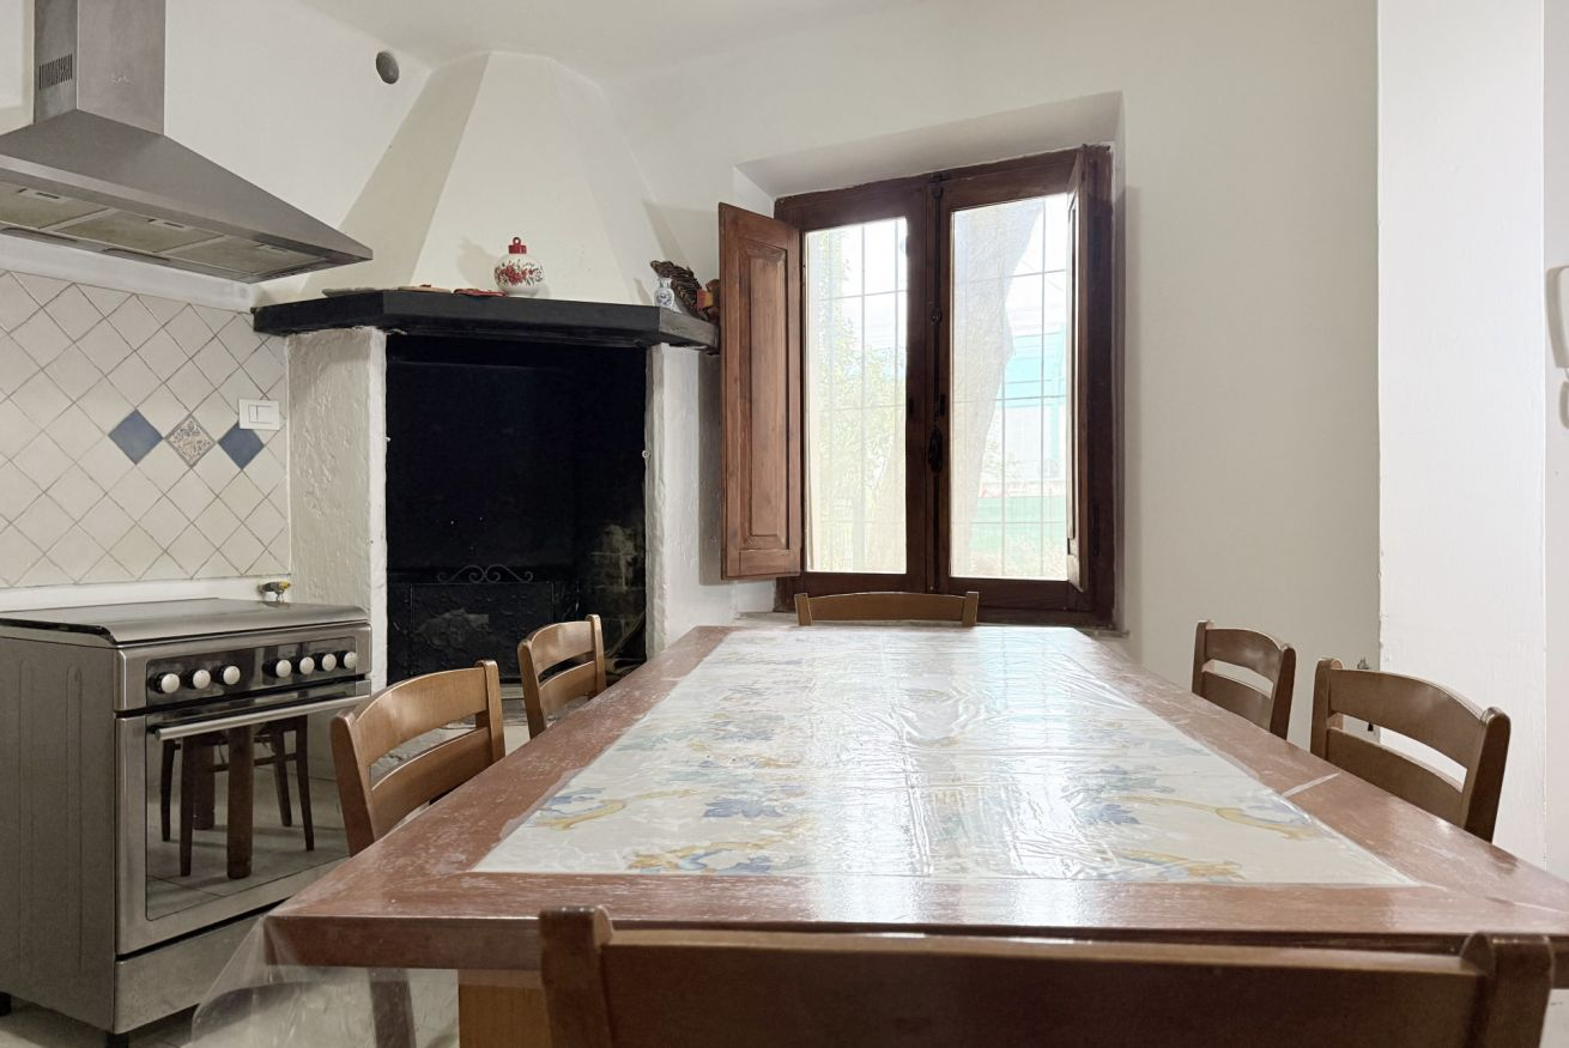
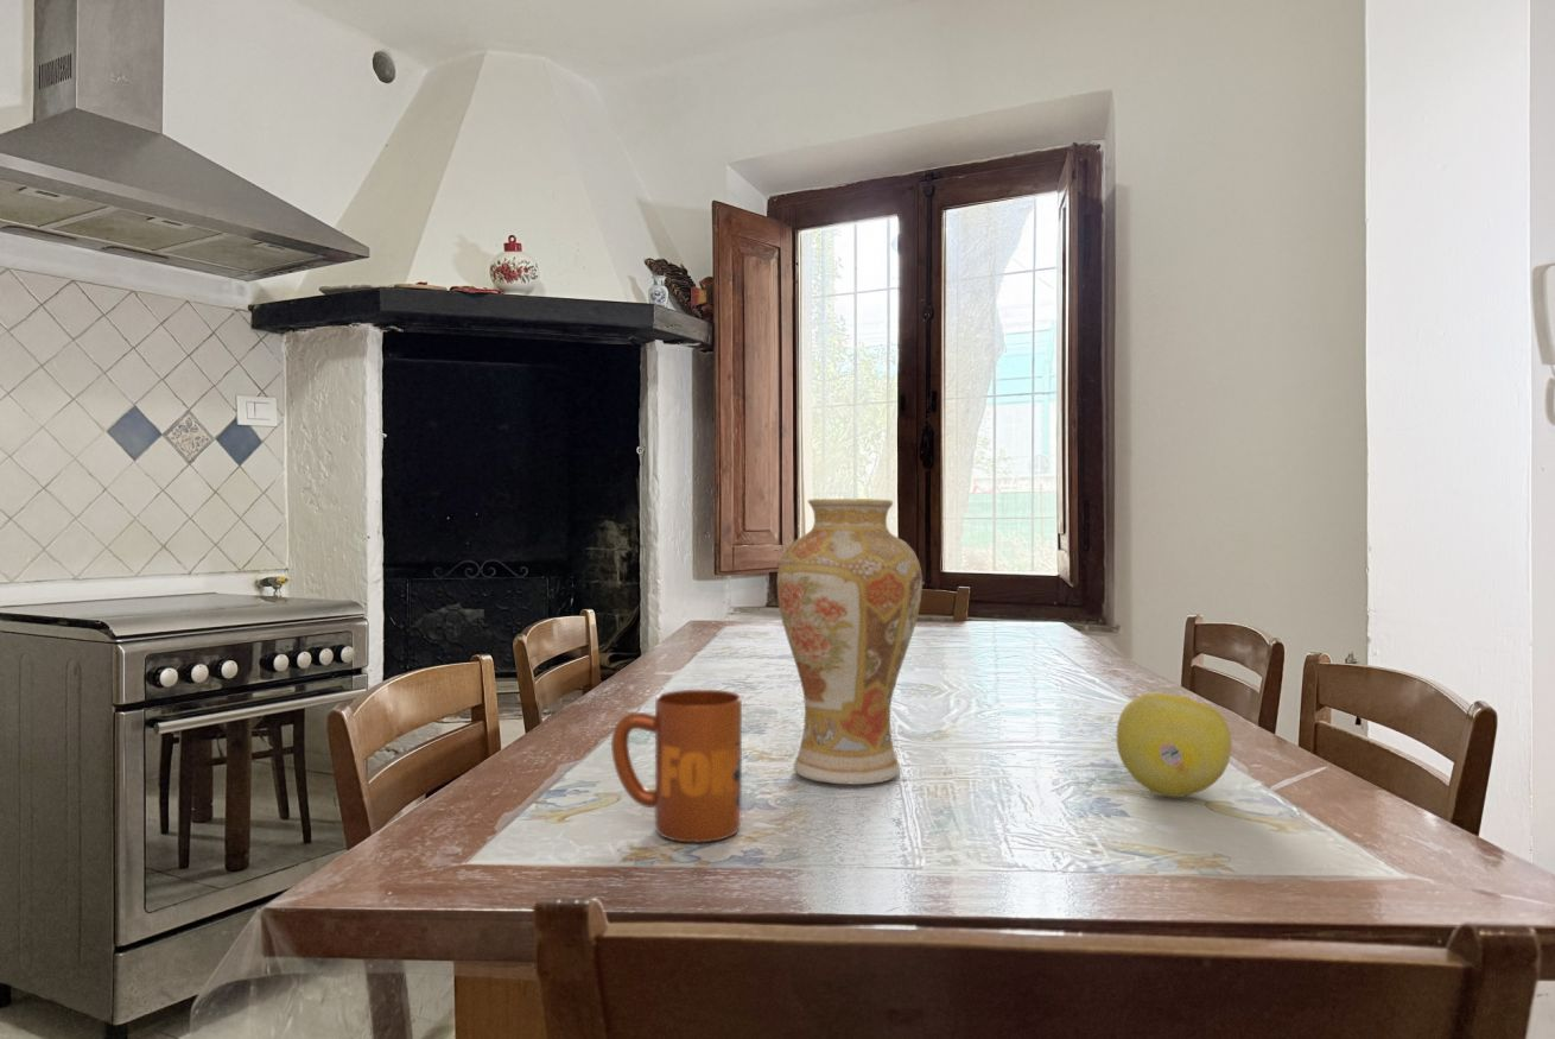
+ mug [610,689,743,843]
+ vase [776,498,924,786]
+ fruit [1116,691,1232,798]
